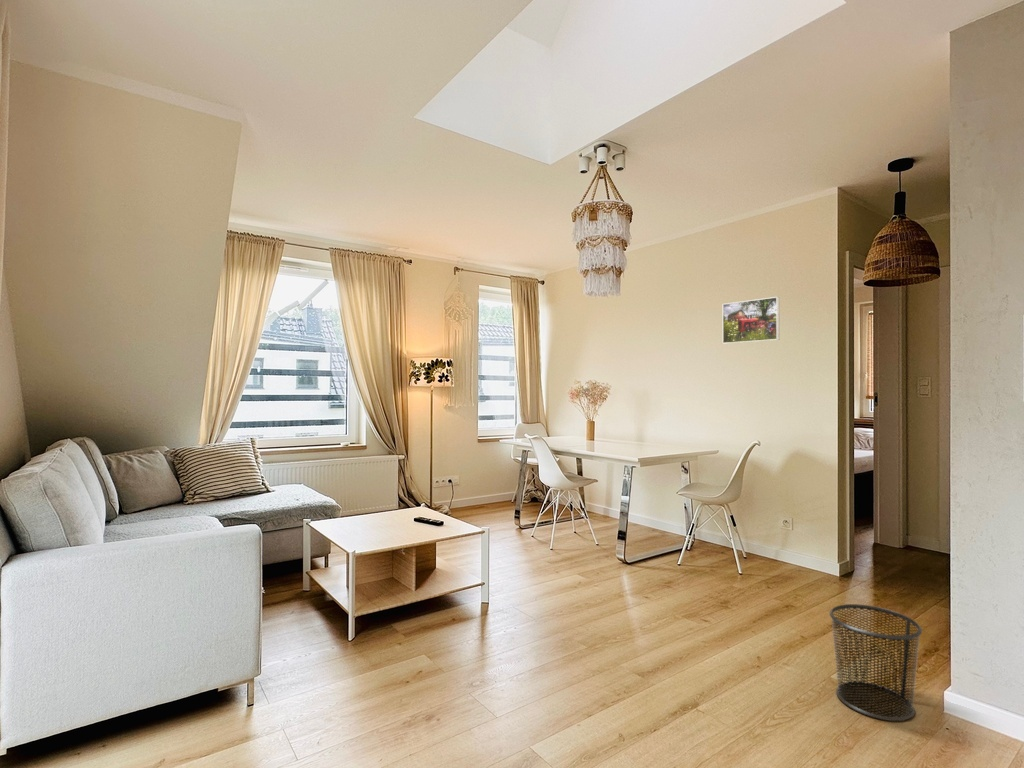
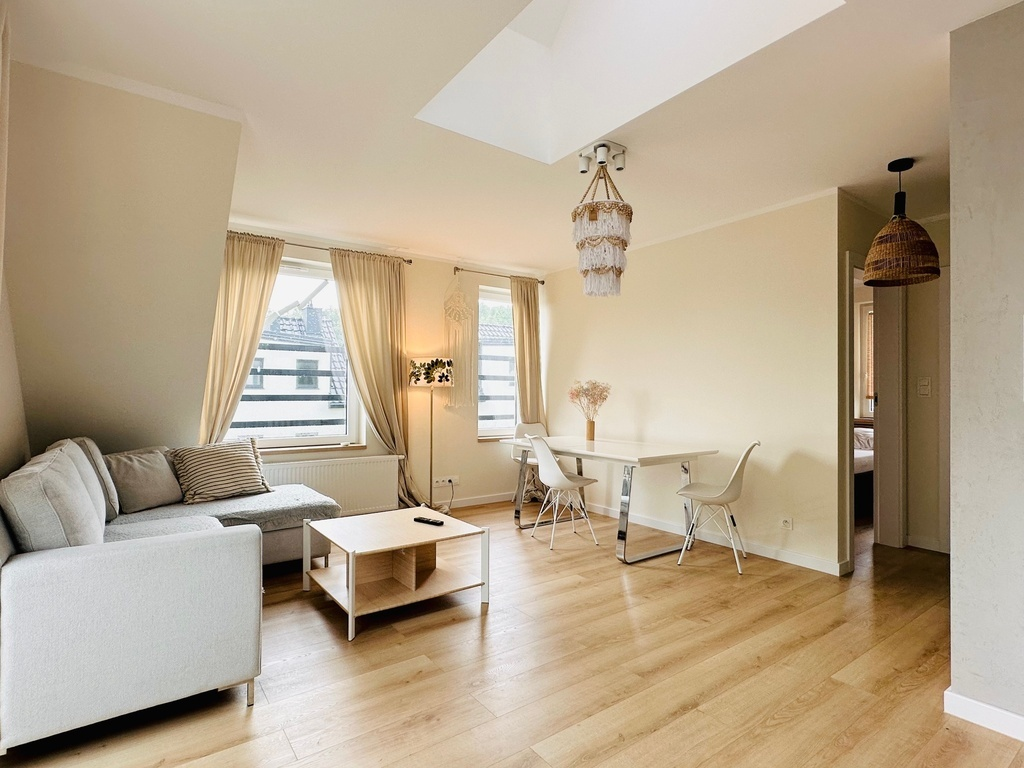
- waste bin [828,603,923,722]
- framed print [722,296,781,344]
